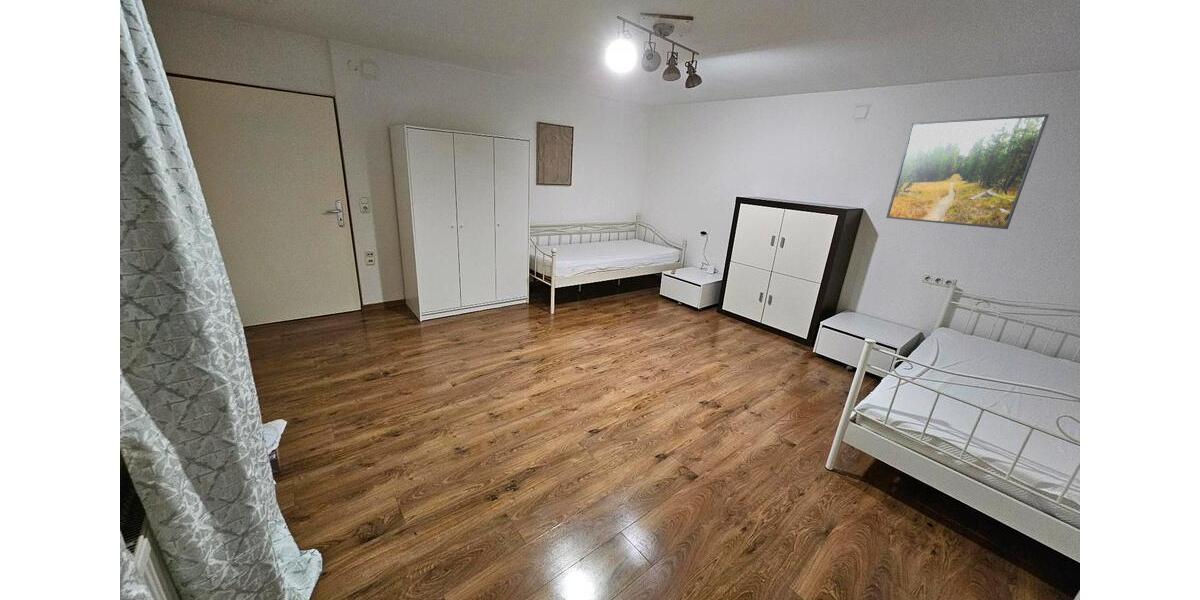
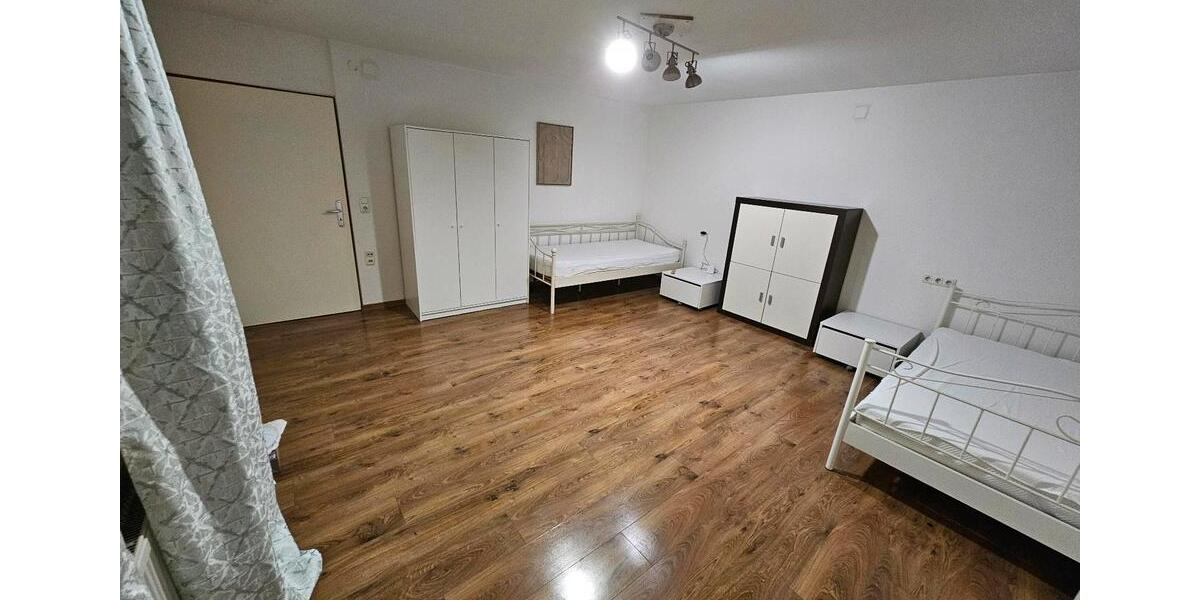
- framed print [885,113,1050,230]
